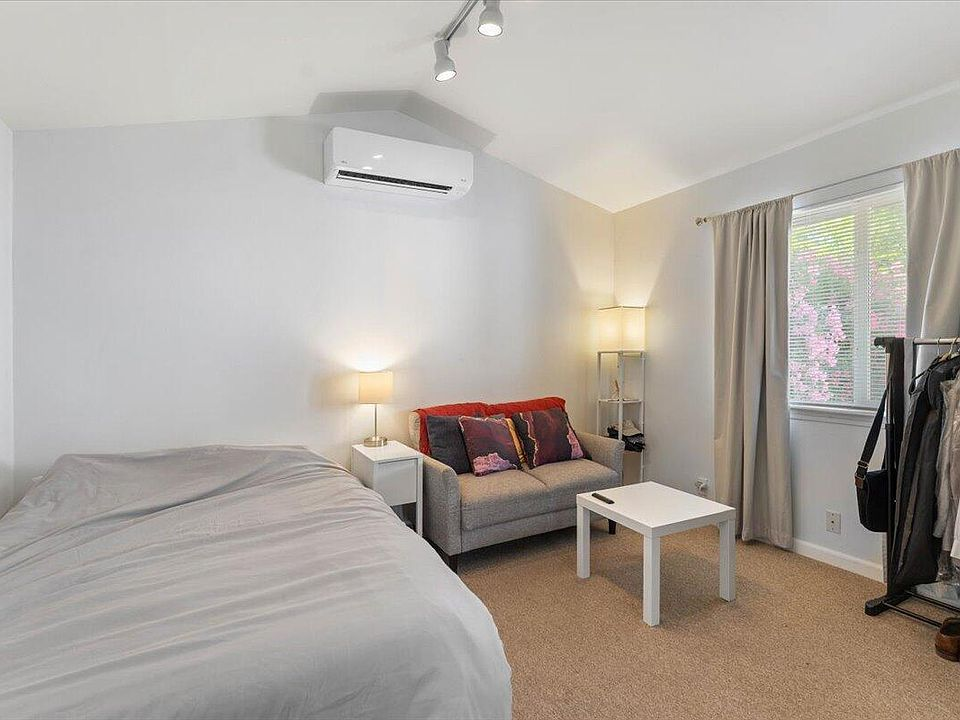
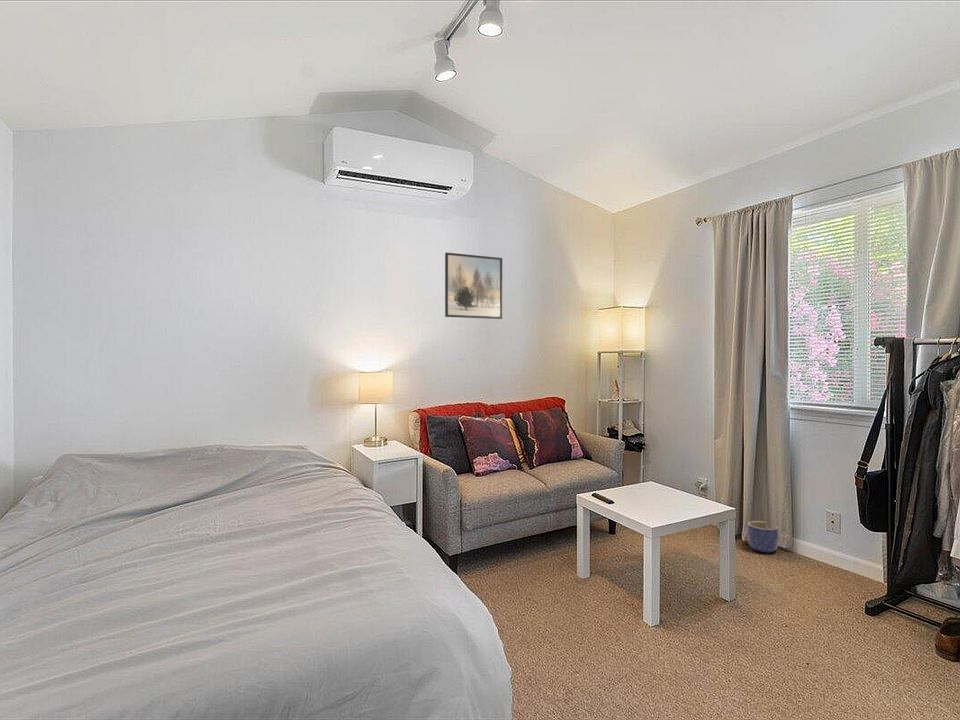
+ planter [746,520,780,554]
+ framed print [444,252,503,320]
